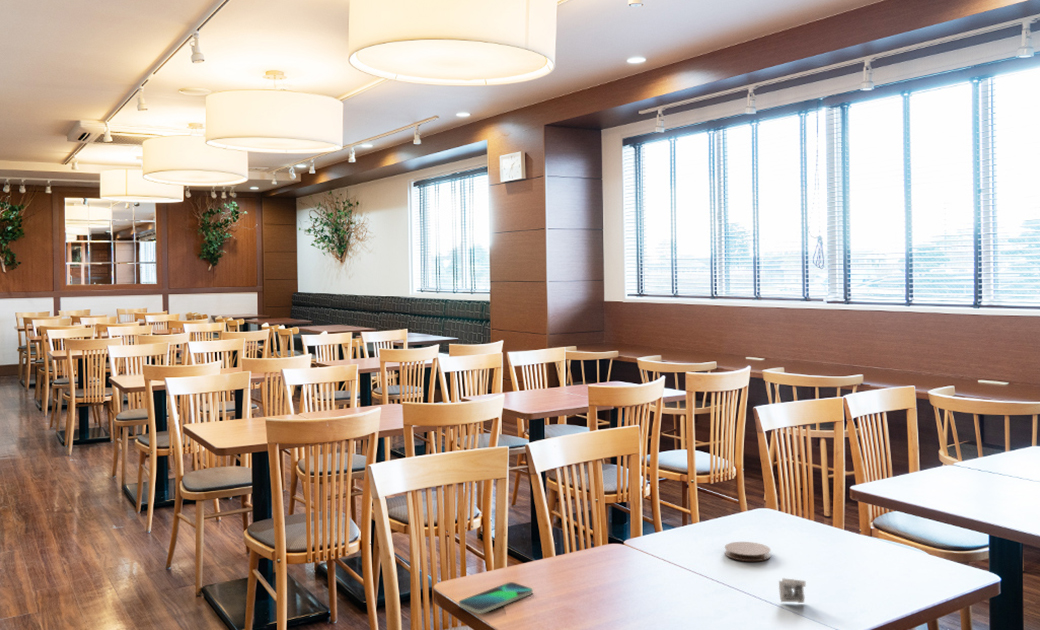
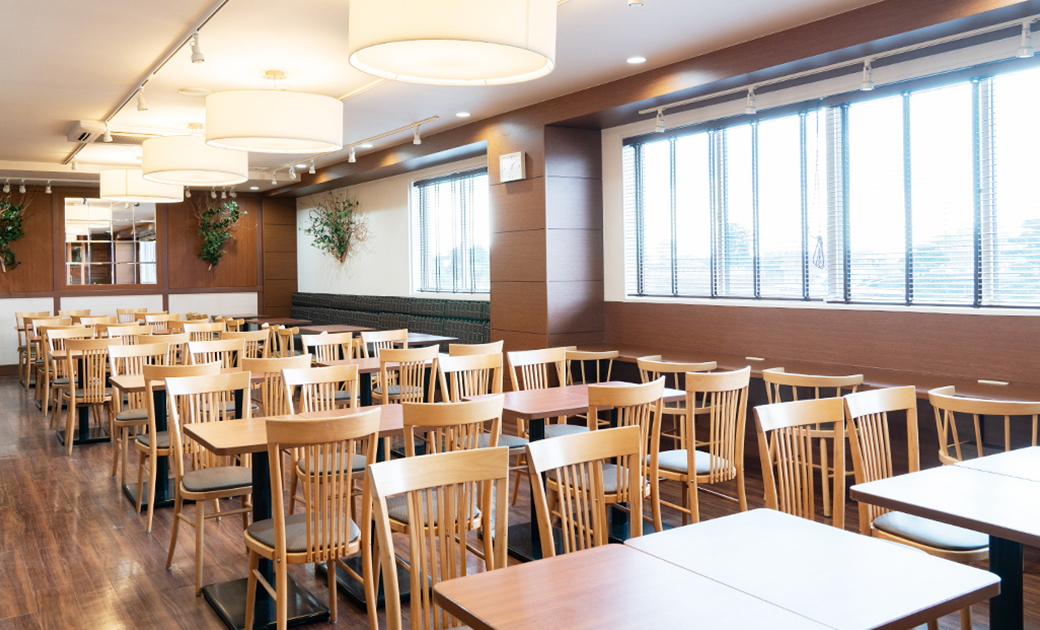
- smartphone [458,581,534,615]
- coaster [724,541,771,562]
- napkin holder [778,577,807,604]
